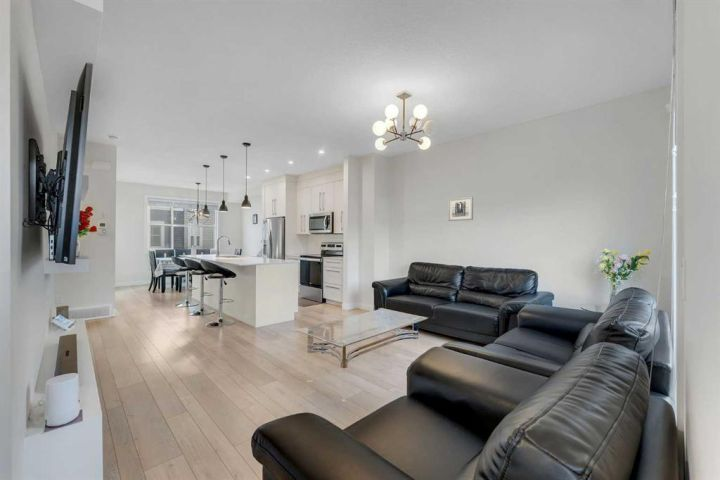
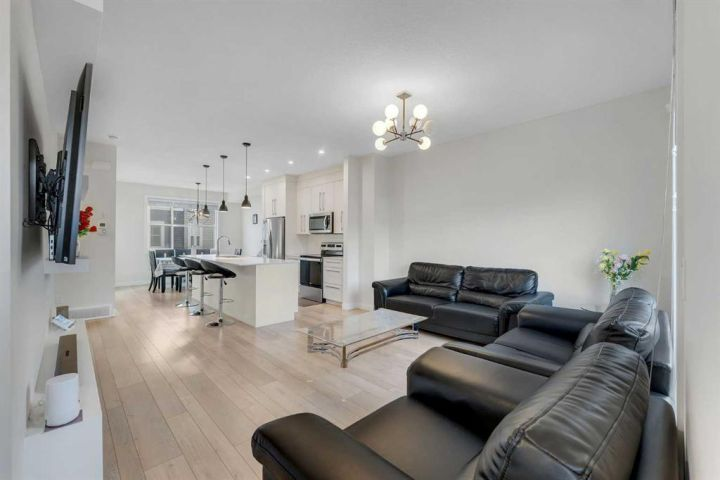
- wall art [447,196,474,222]
